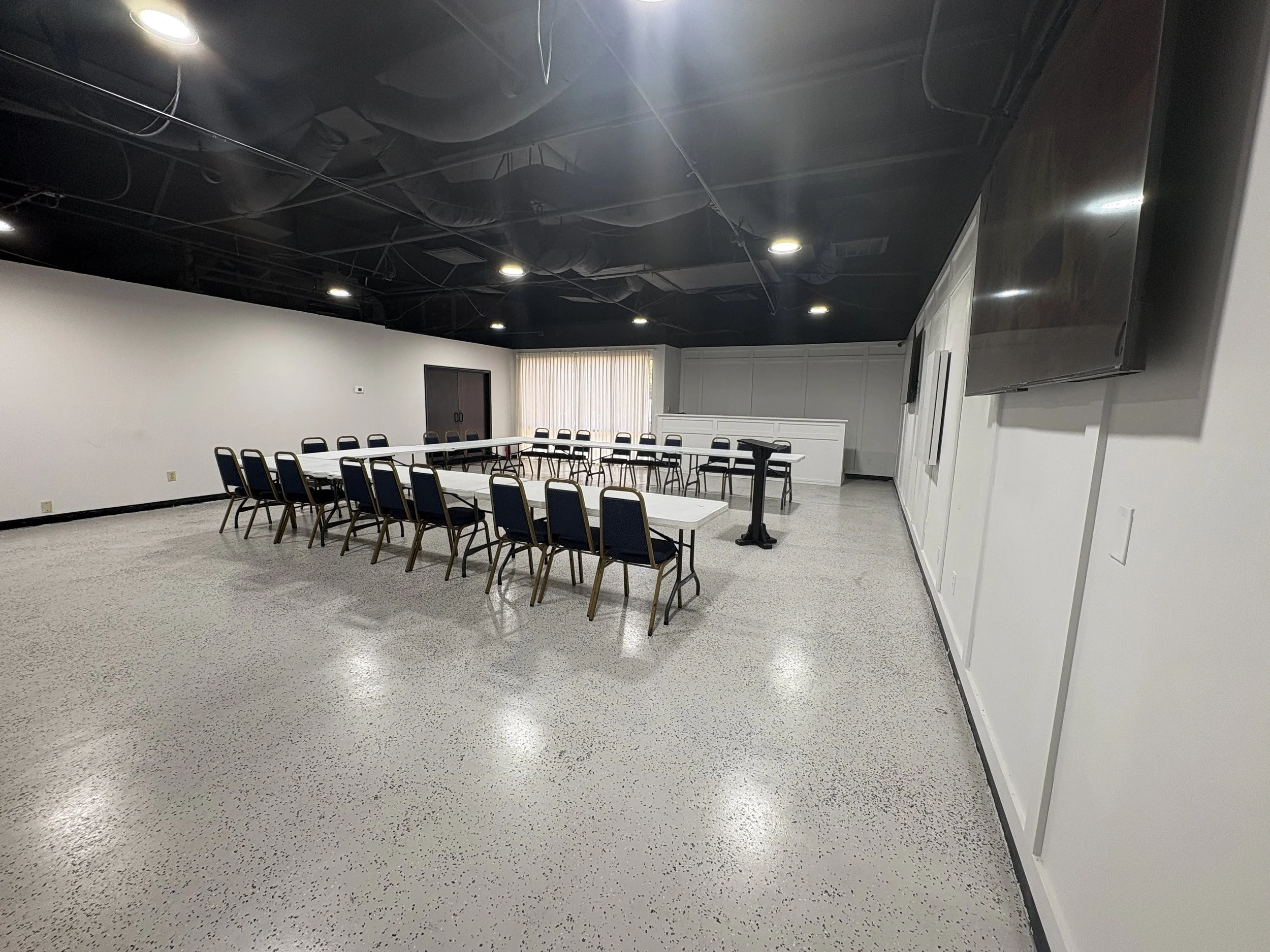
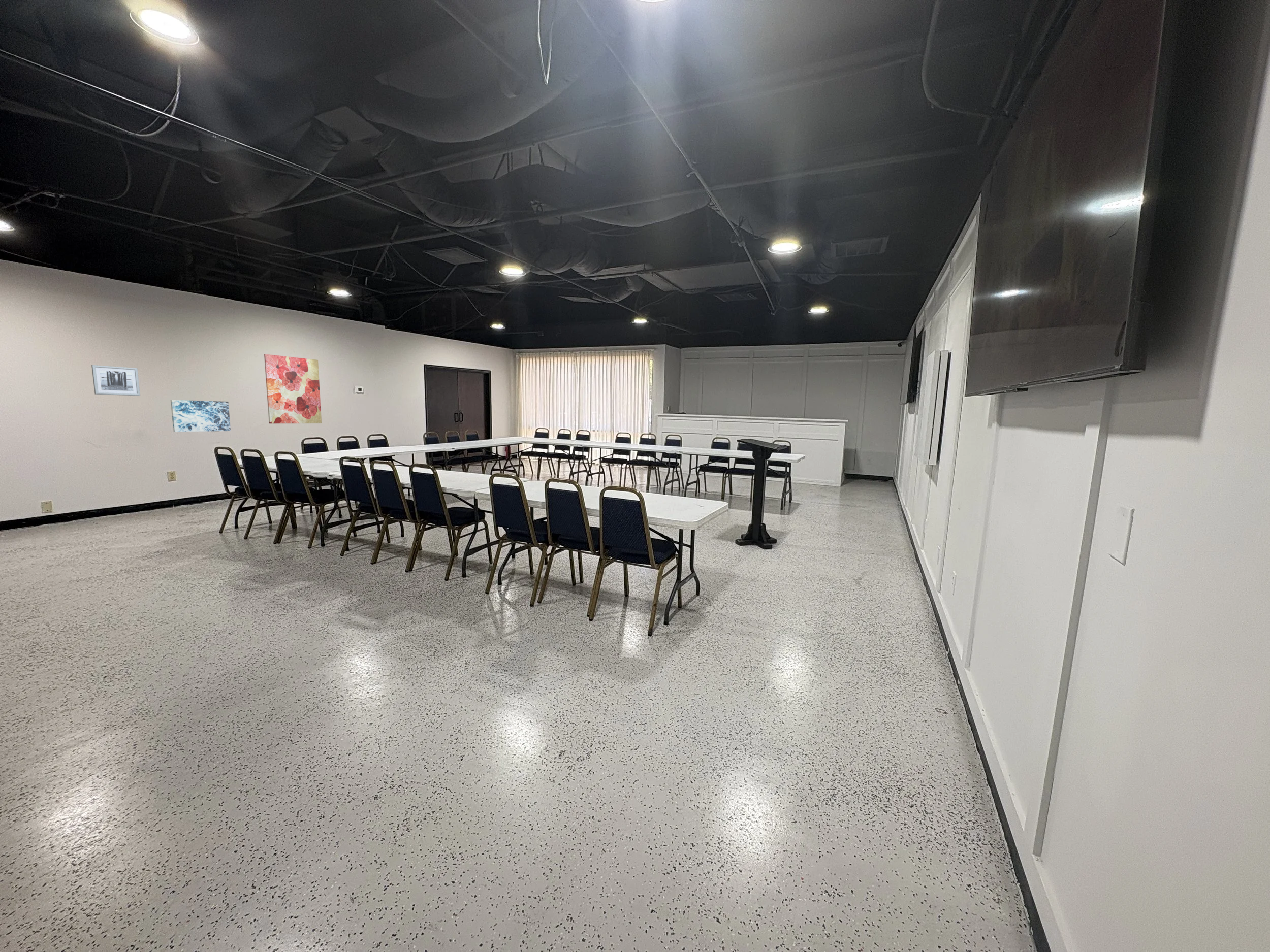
+ wall art [91,365,141,397]
+ wall art [170,400,231,433]
+ wall art [264,353,322,424]
